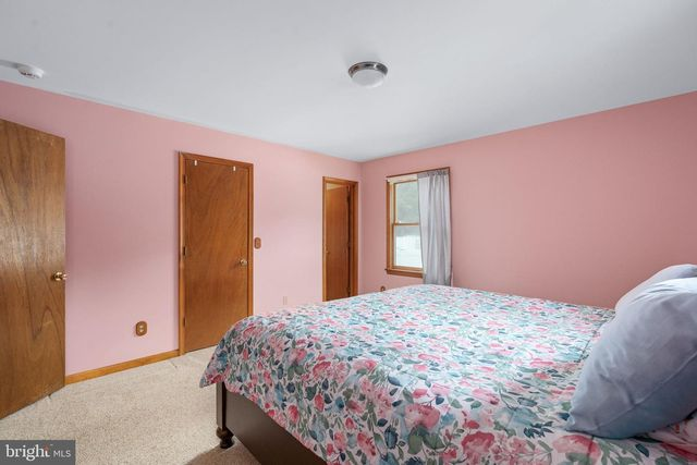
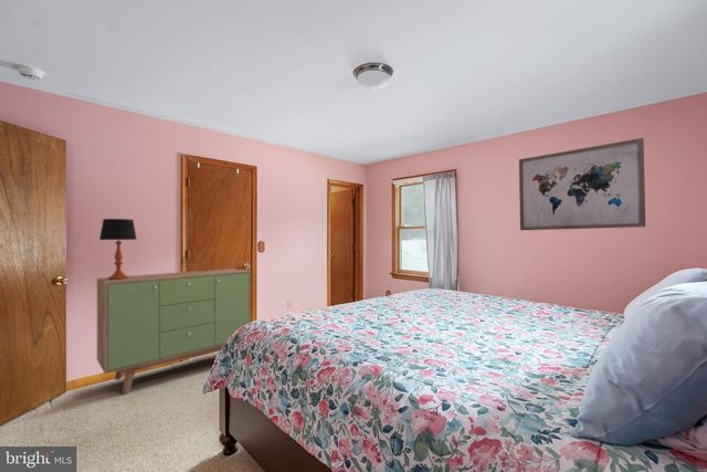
+ sideboard [96,268,252,395]
+ wall art [518,137,646,231]
+ table lamp [98,218,138,280]
